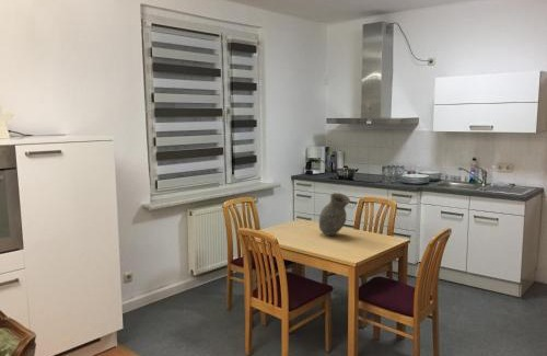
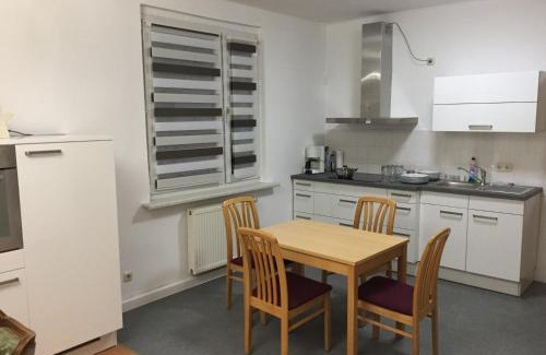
- vase [318,192,351,237]
